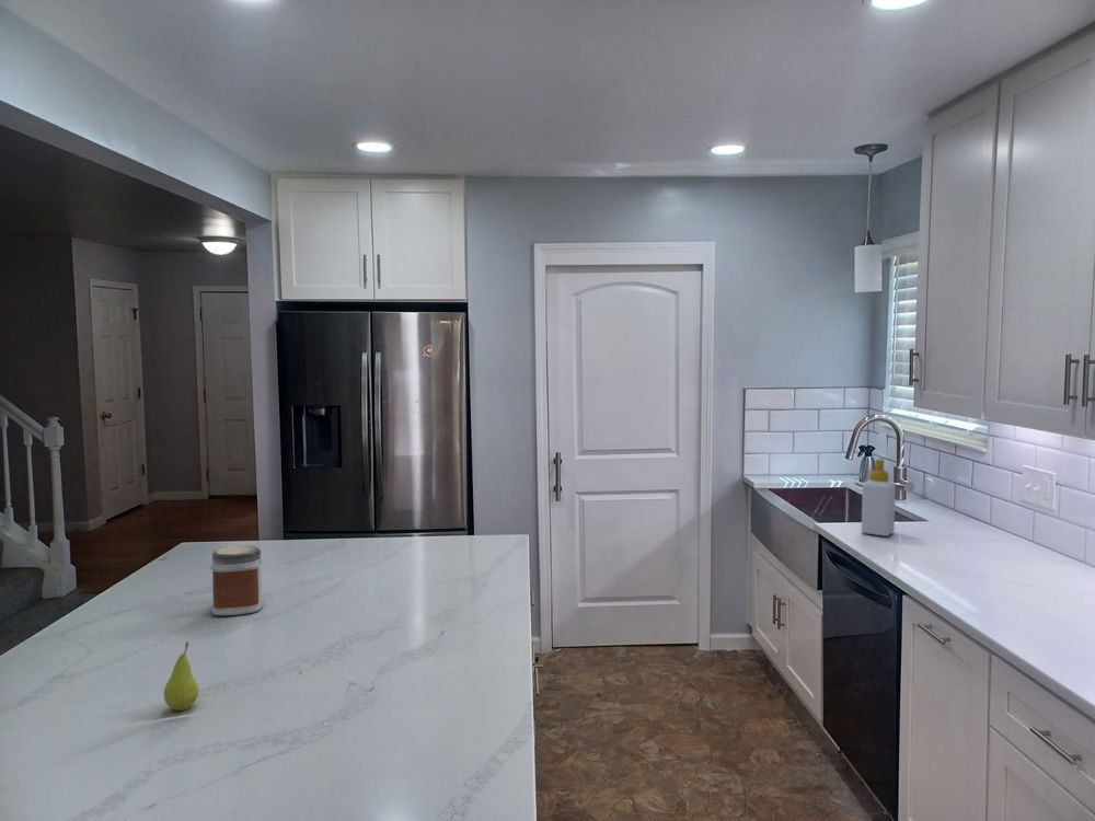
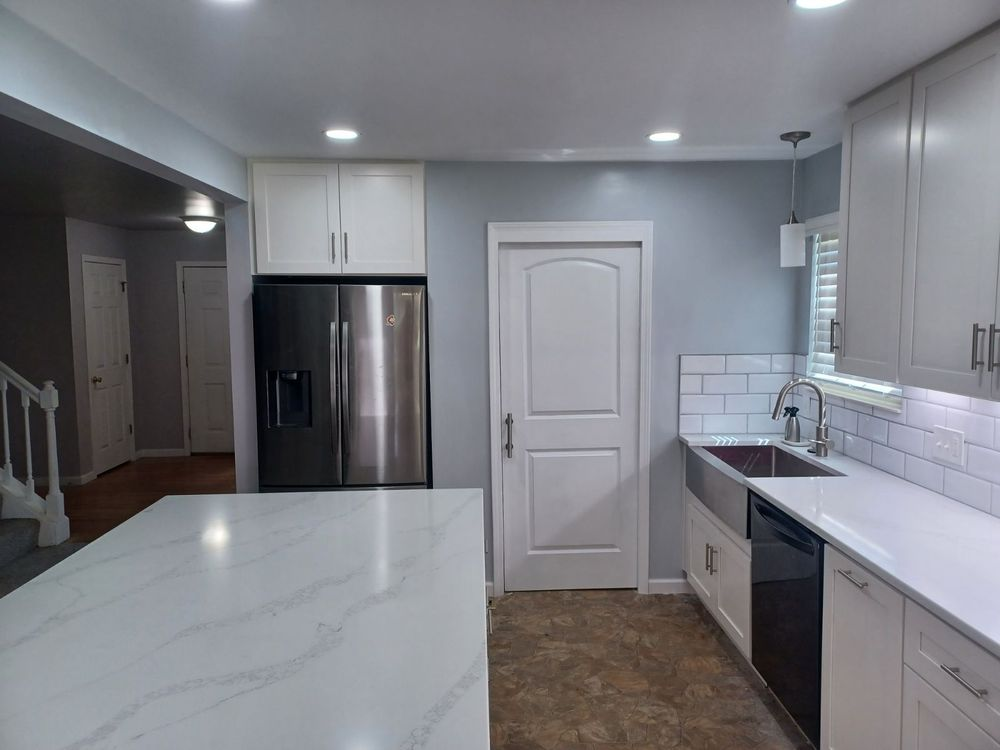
- soap bottle [861,458,897,537]
- jar [210,544,264,616]
- fruit [163,641,199,712]
